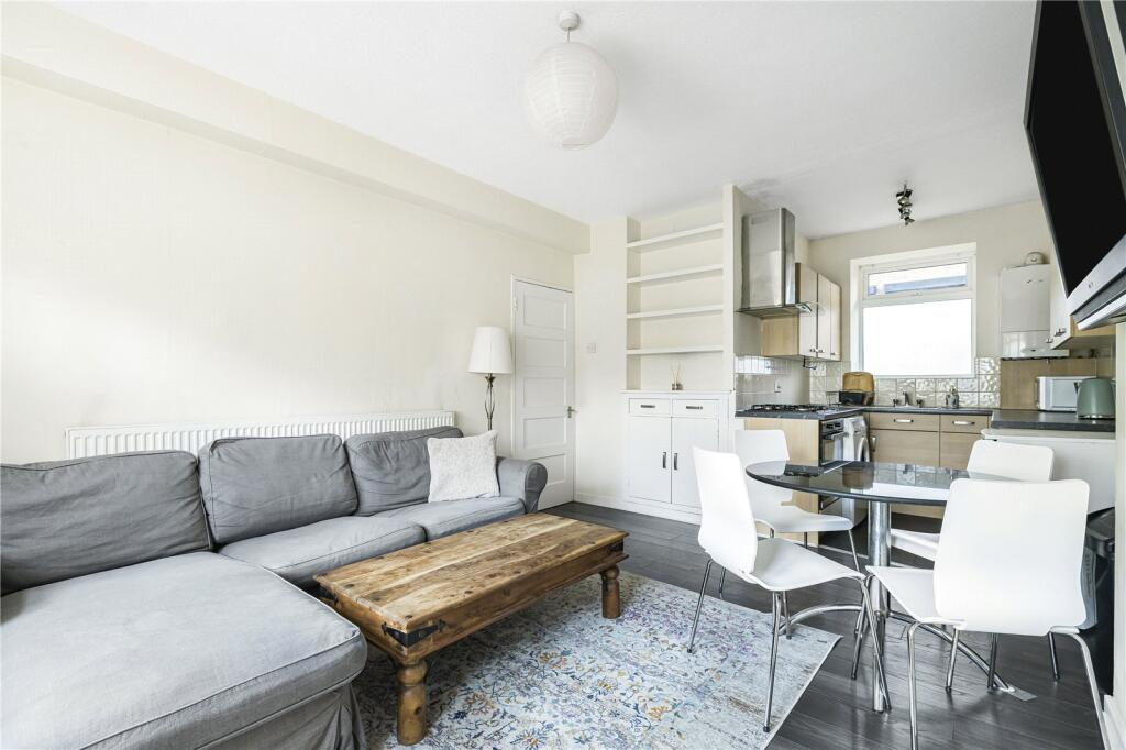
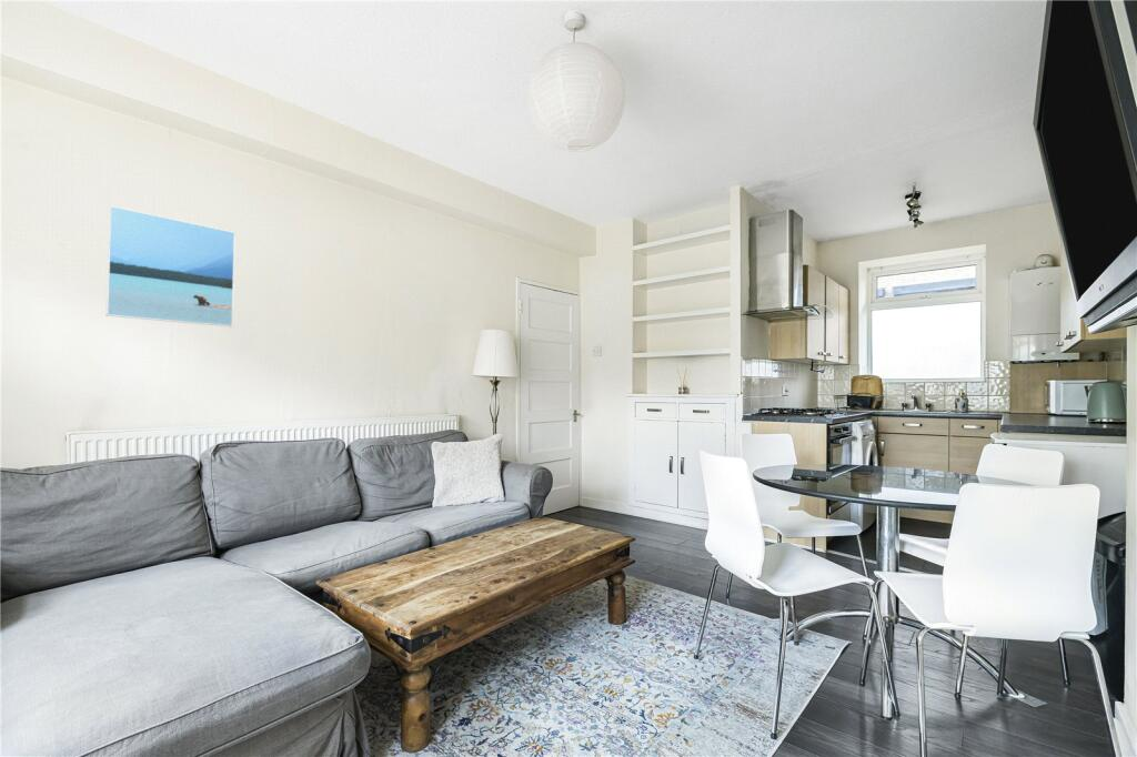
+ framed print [104,204,237,327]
